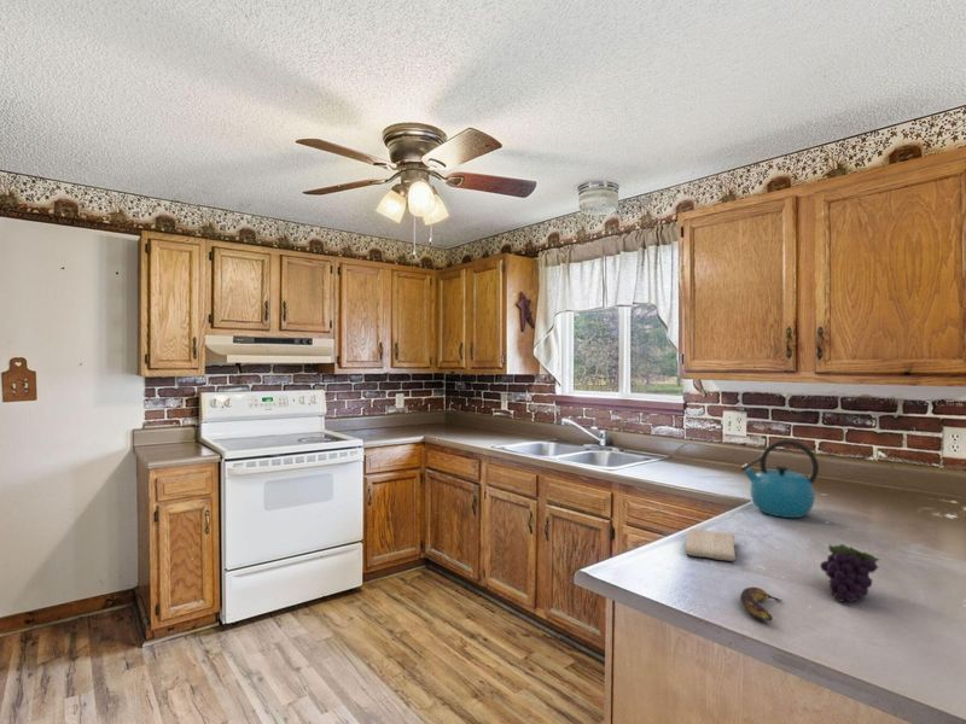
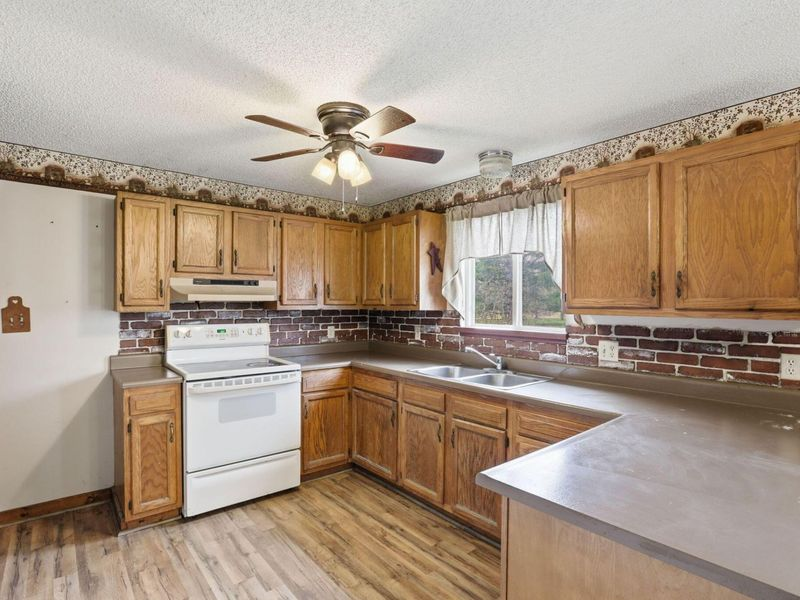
- kettle [739,439,820,519]
- washcloth [685,527,737,562]
- banana [739,586,784,623]
- fruit [819,543,880,603]
